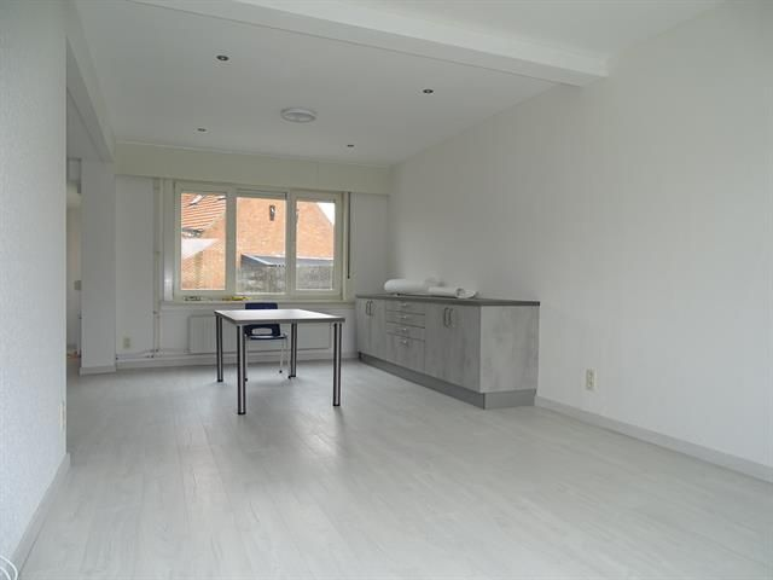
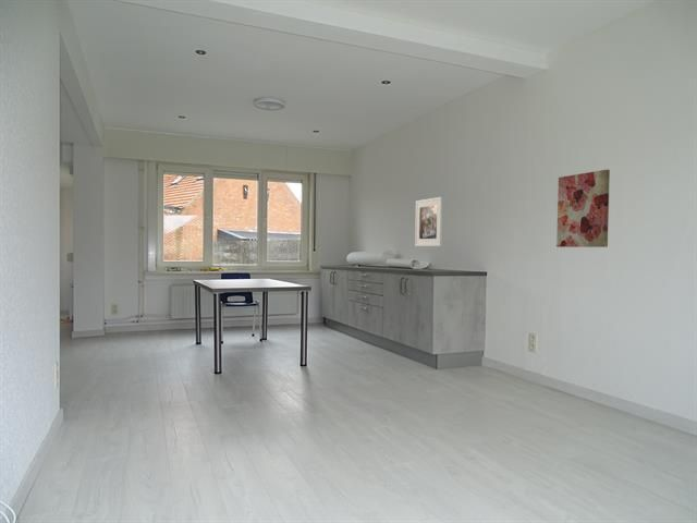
+ wall art [555,169,611,248]
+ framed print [414,196,444,247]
